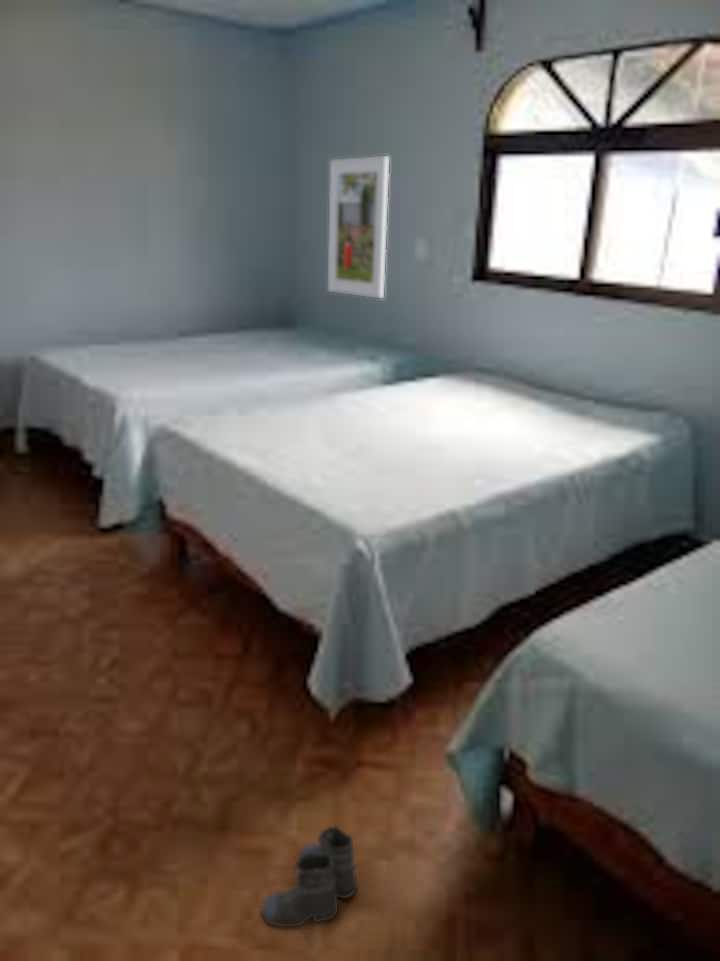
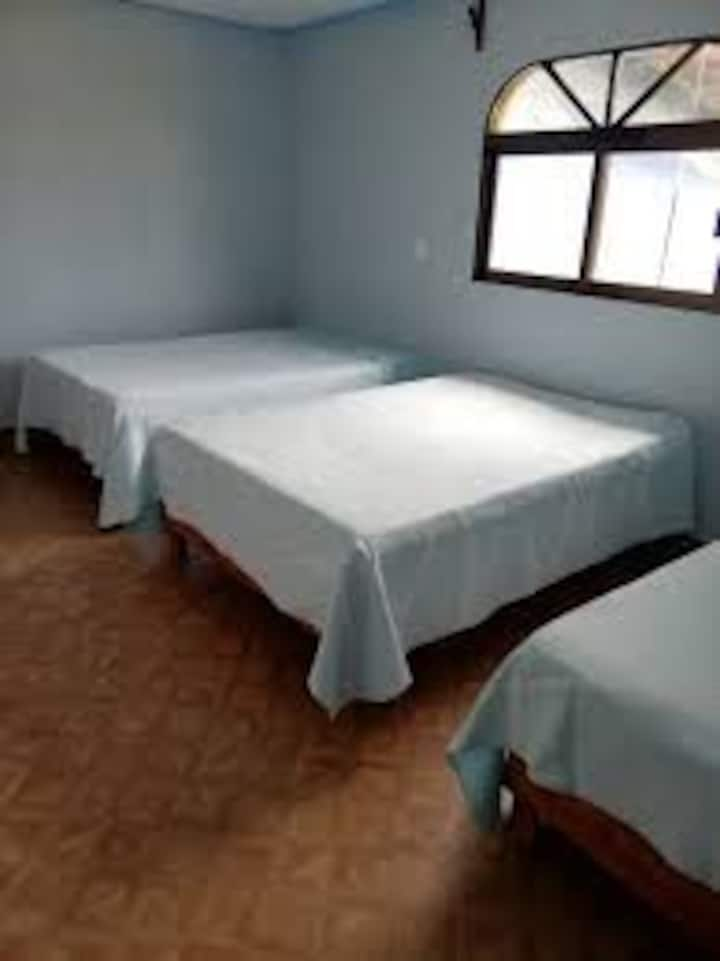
- boots [260,823,361,942]
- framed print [327,155,390,299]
